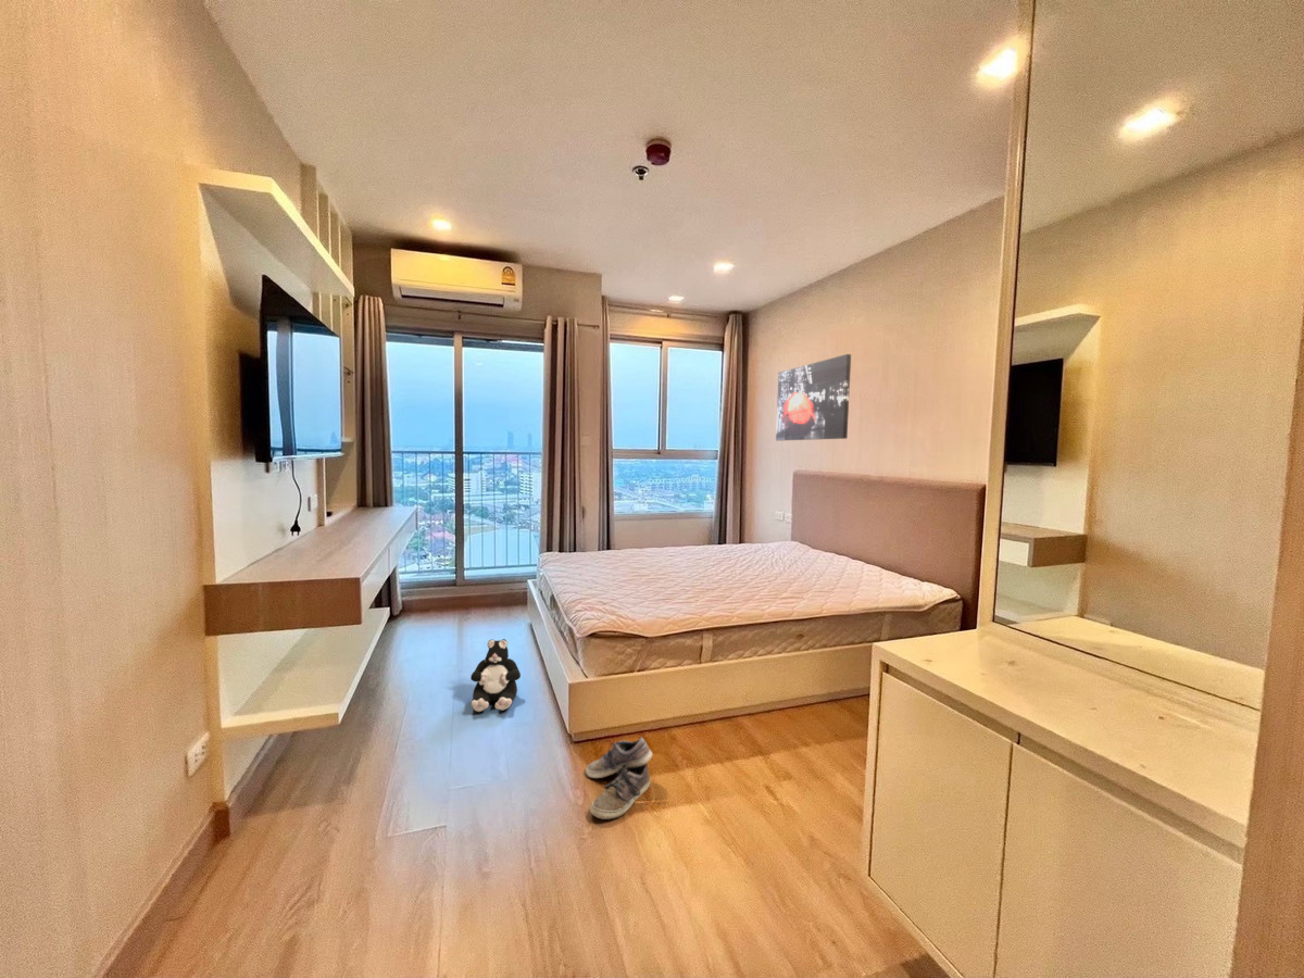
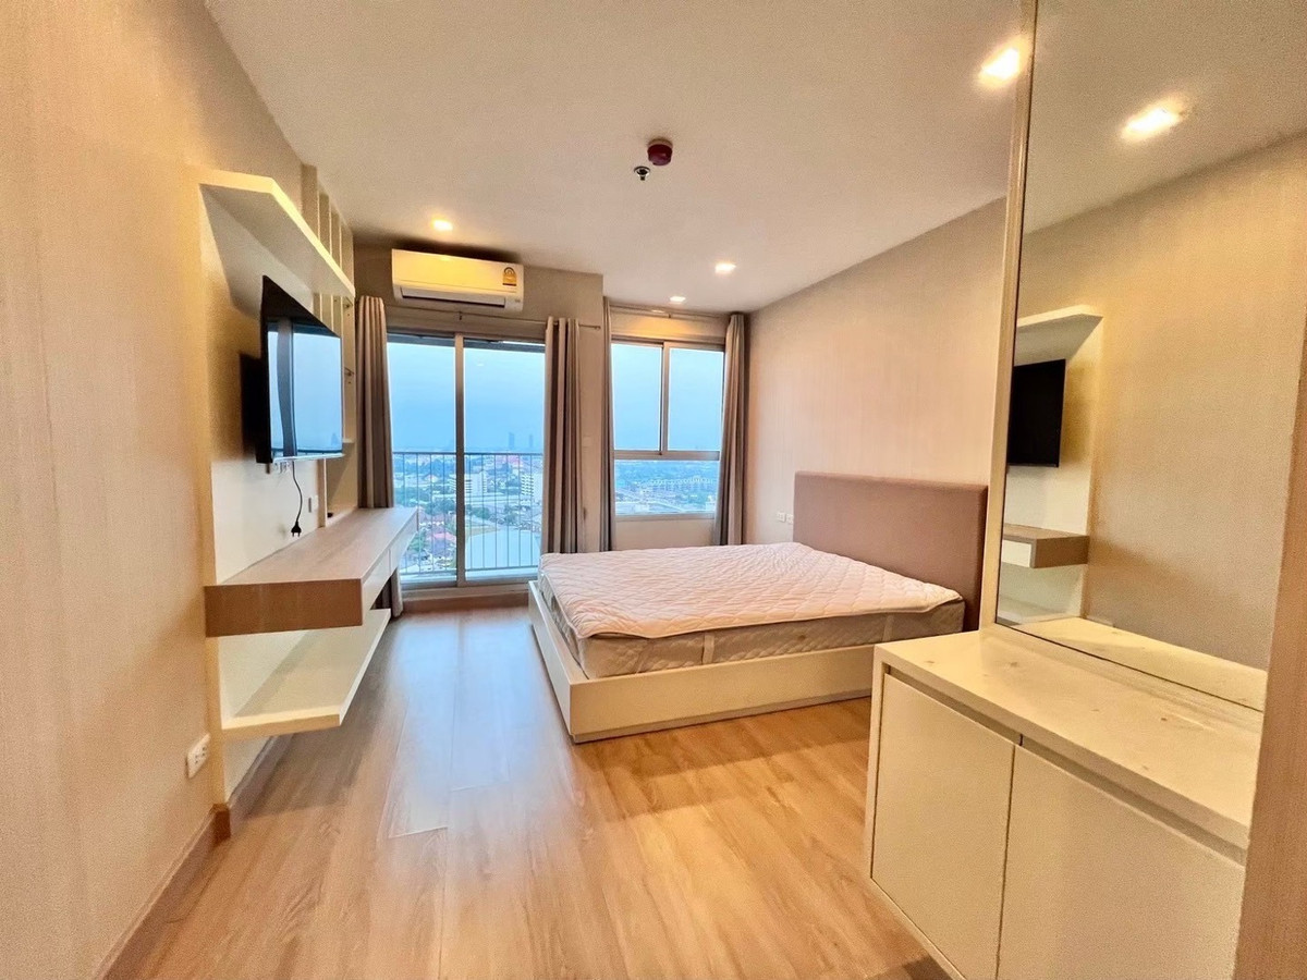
- shoe [585,736,653,820]
- wall art [775,353,852,441]
- plush toy [469,638,522,713]
